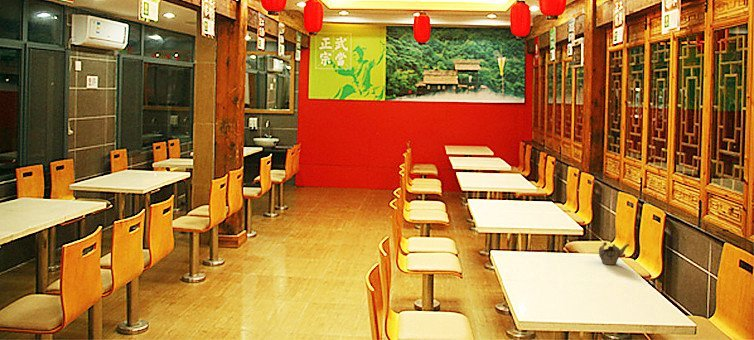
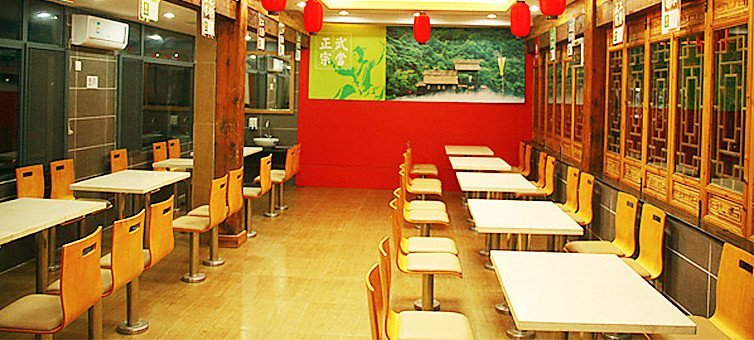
- teapot [598,241,630,265]
